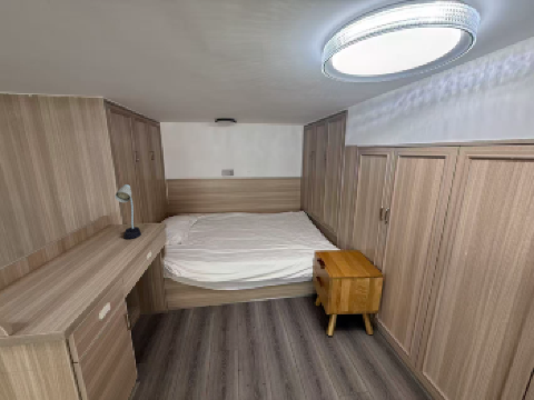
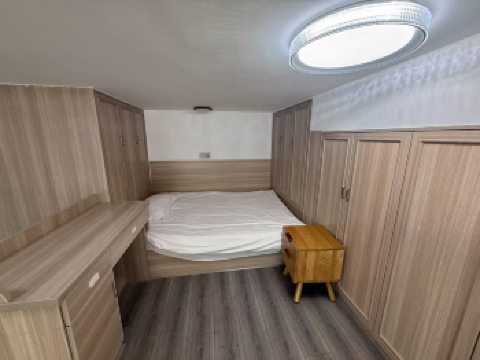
- desk lamp [113,183,142,240]
